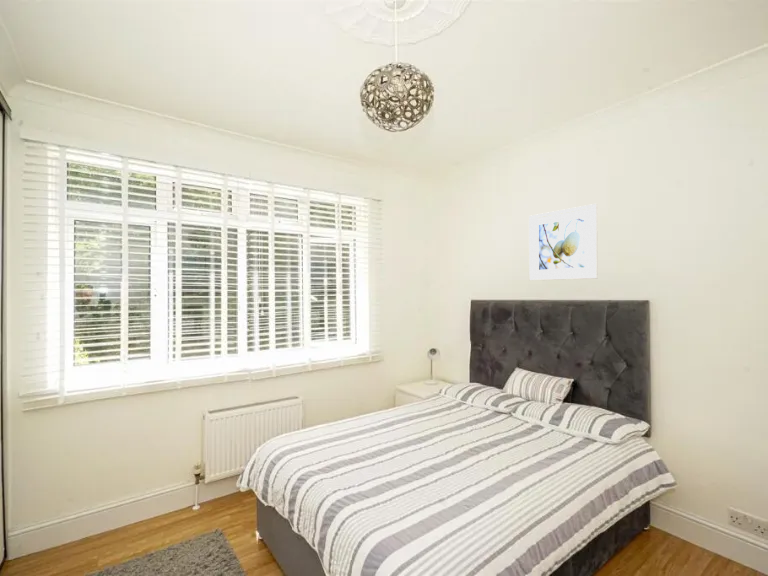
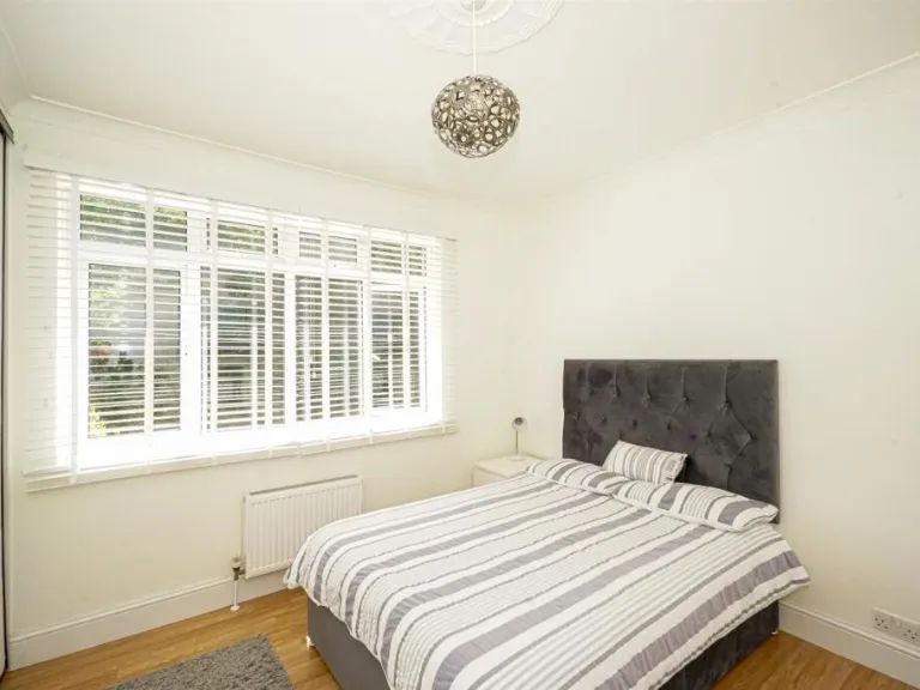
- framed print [528,203,599,281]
